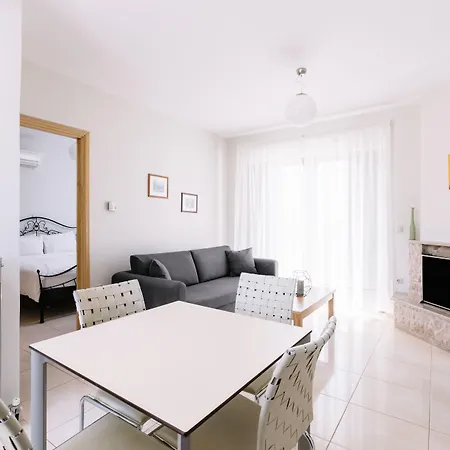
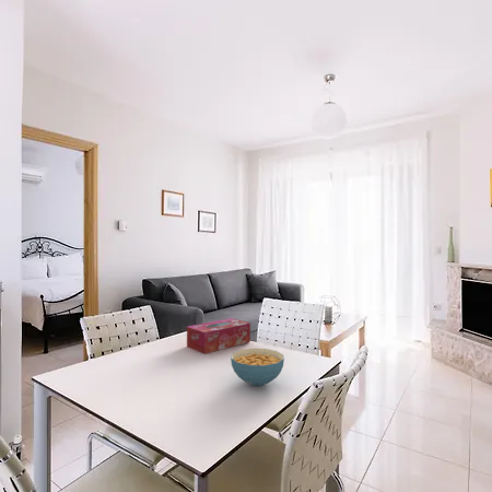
+ cereal bowl [230,348,285,387]
+ tissue box [186,317,251,355]
